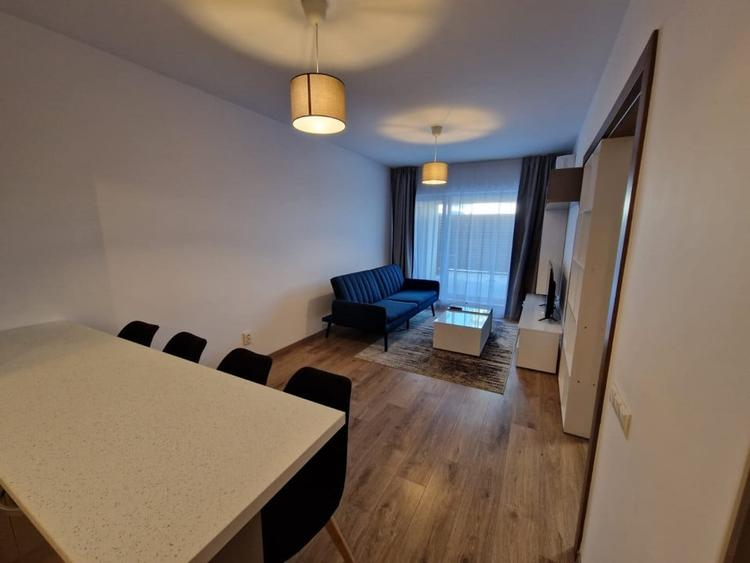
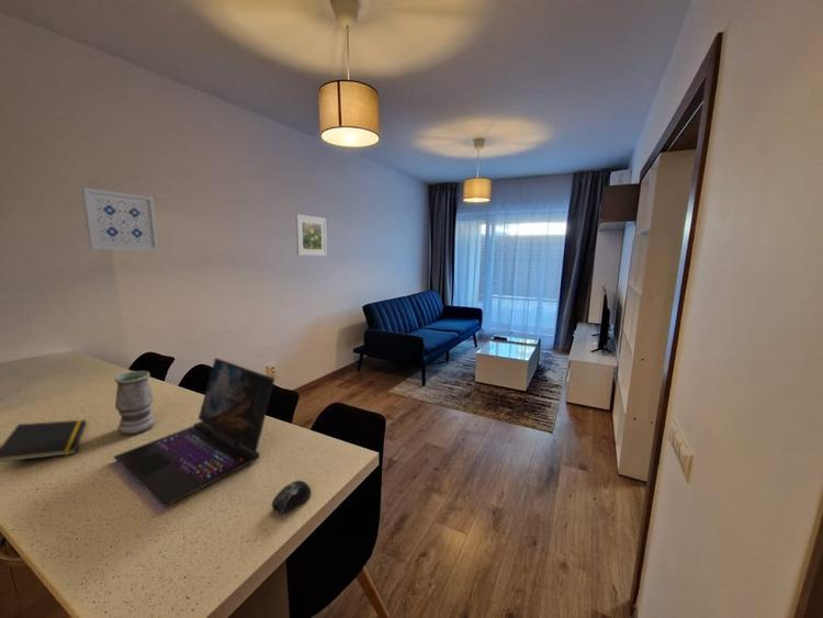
+ notepad [0,418,88,463]
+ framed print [295,213,328,257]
+ computer mouse [271,480,312,515]
+ laptop [112,357,275,508]
+ vase [113,370,156,435]
+ wall art [81,187,160,251]
